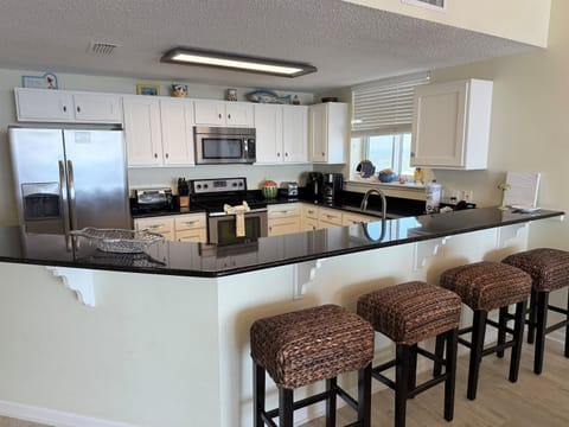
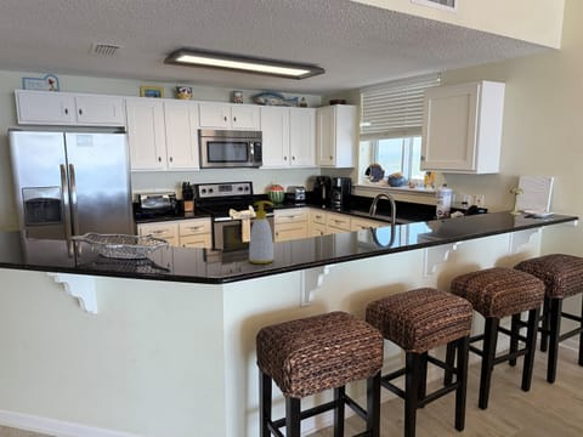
+ soap bottle [248,200,276,265]
